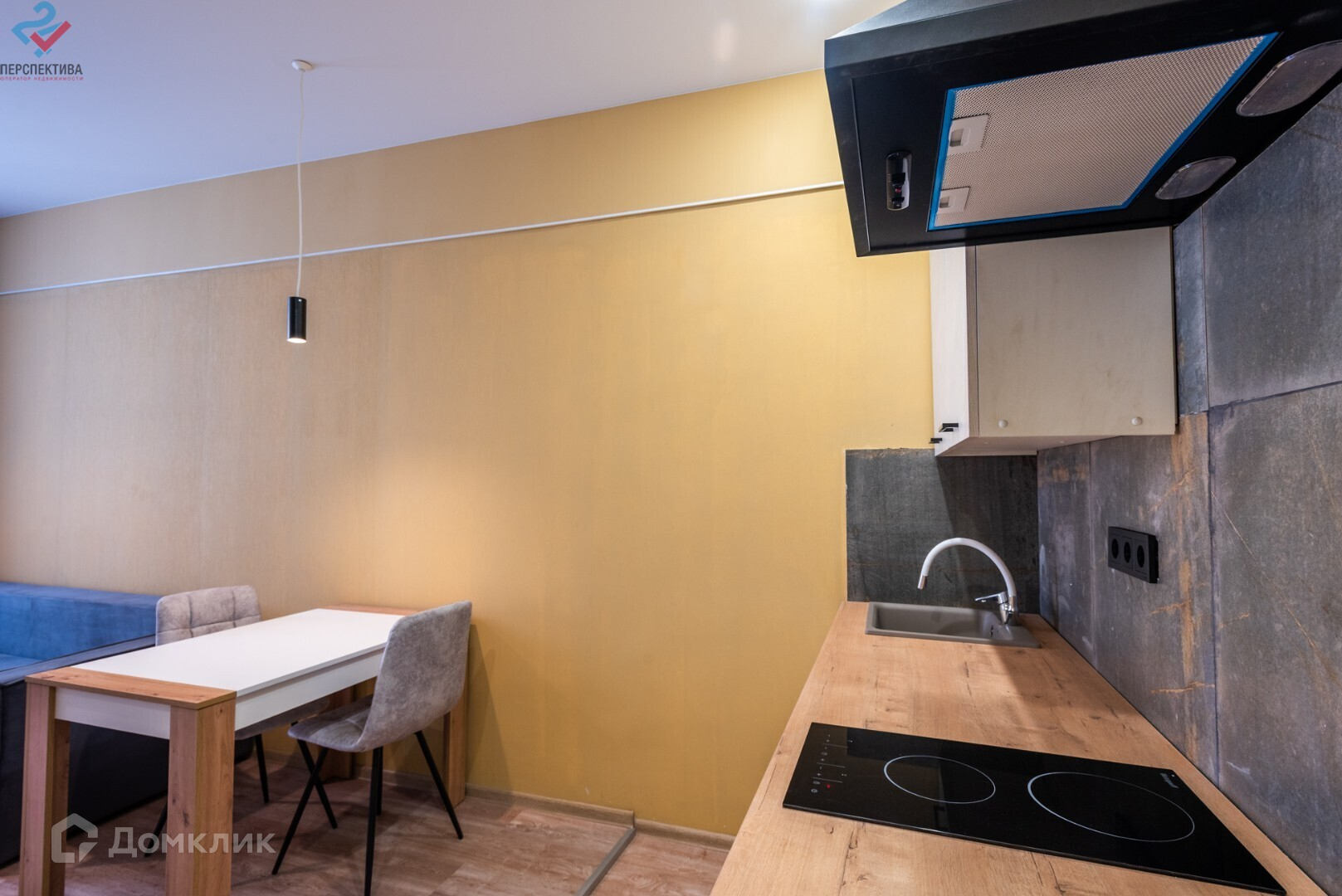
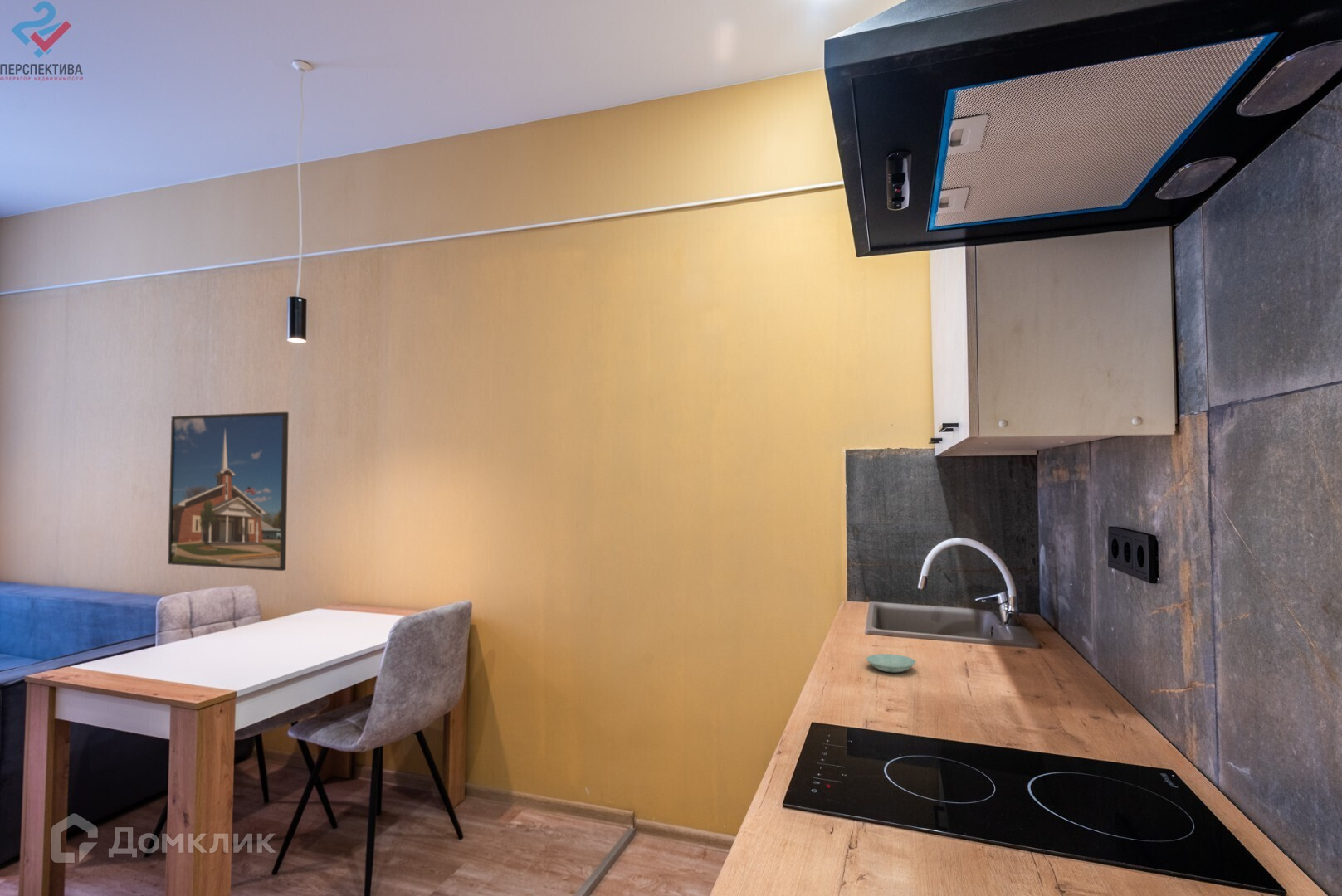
+ saucer [866,653,917,674]
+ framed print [167,411,290,572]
